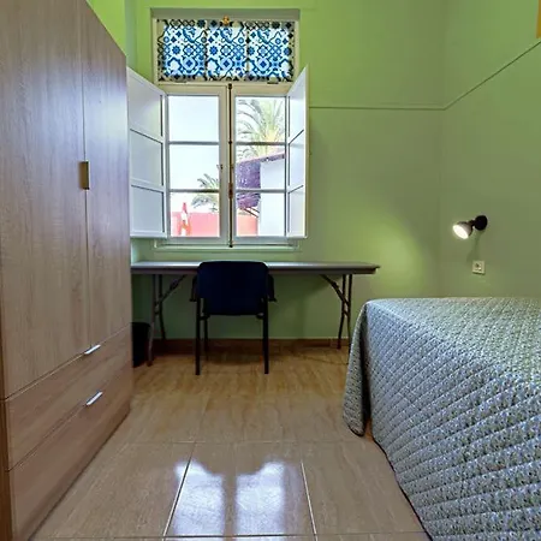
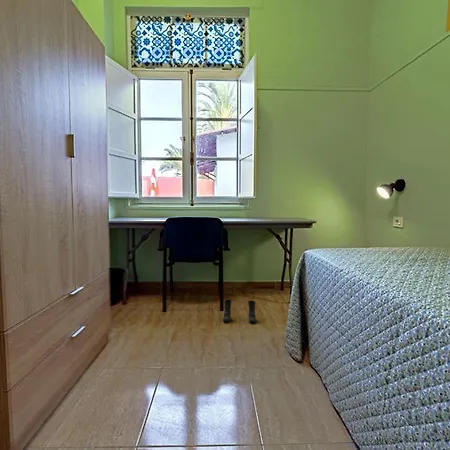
+ boots [222,299,257,323]
